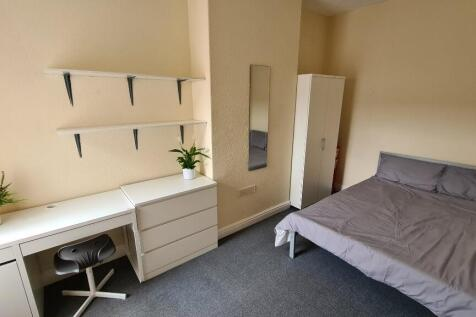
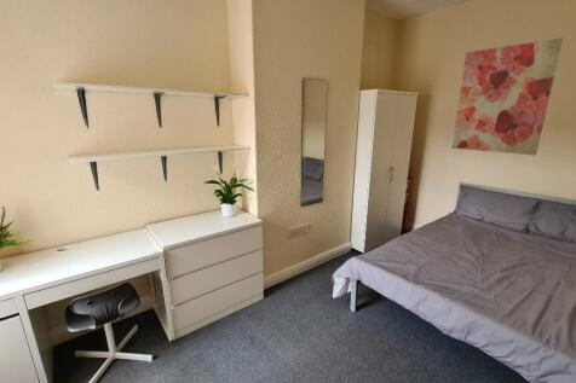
+ wall art [450,36,564,157]
